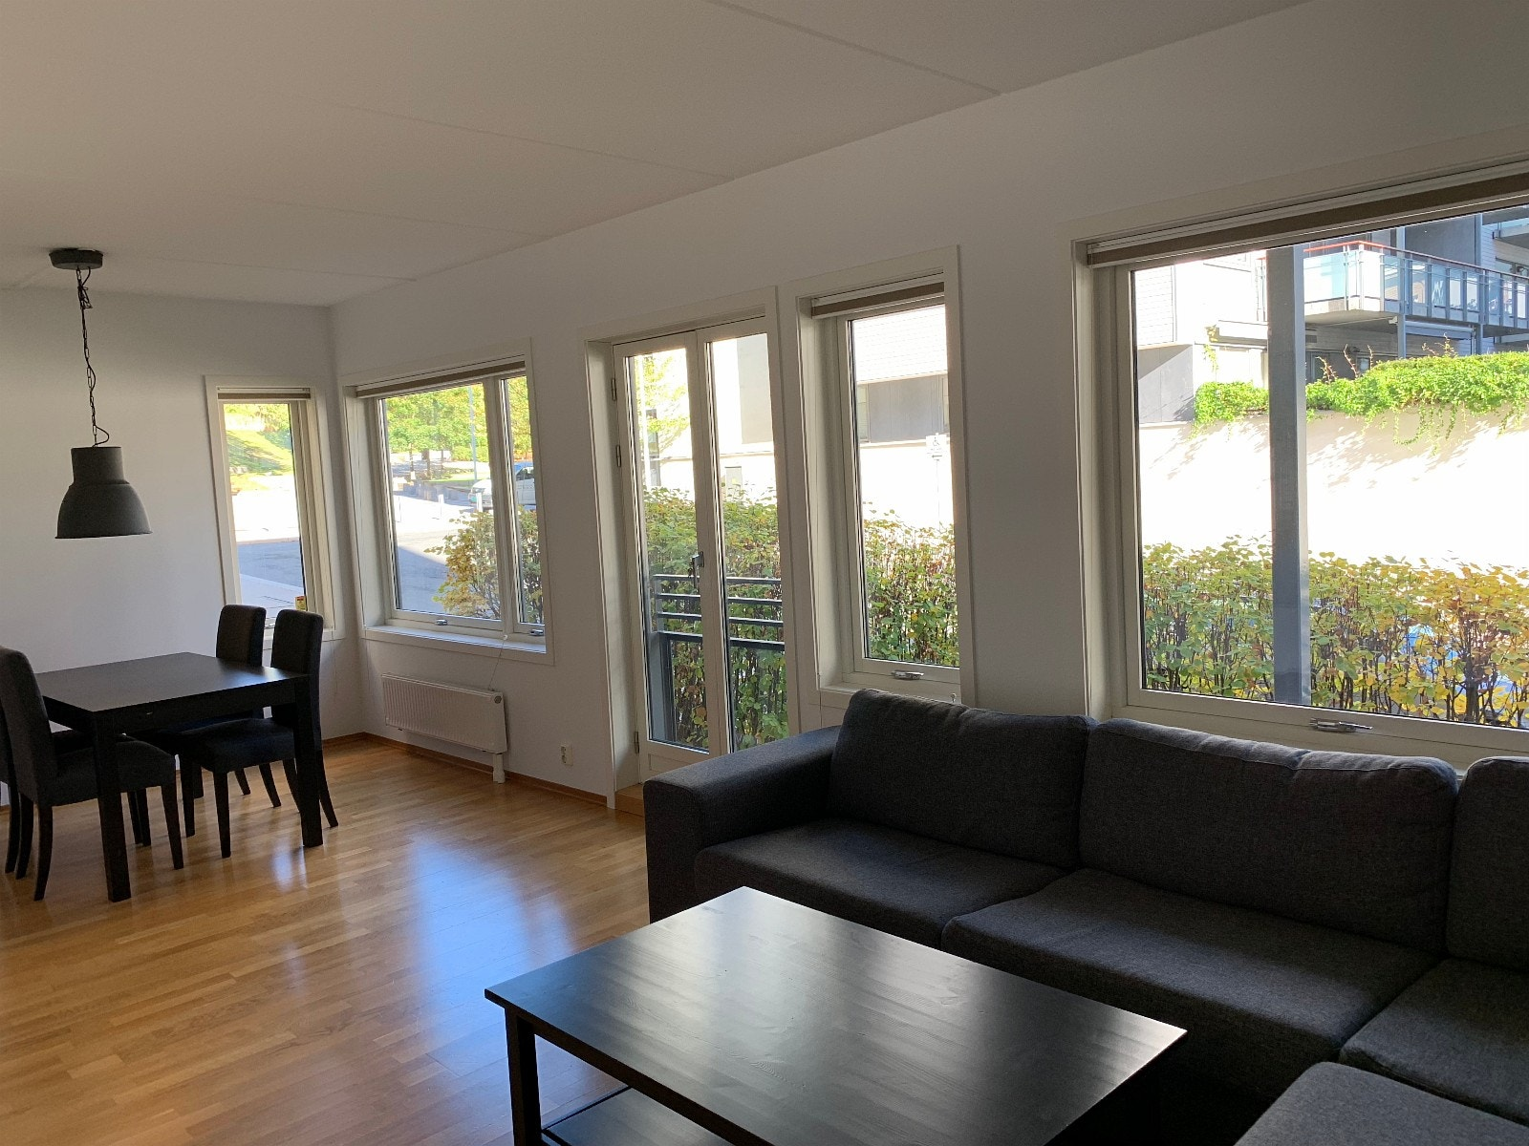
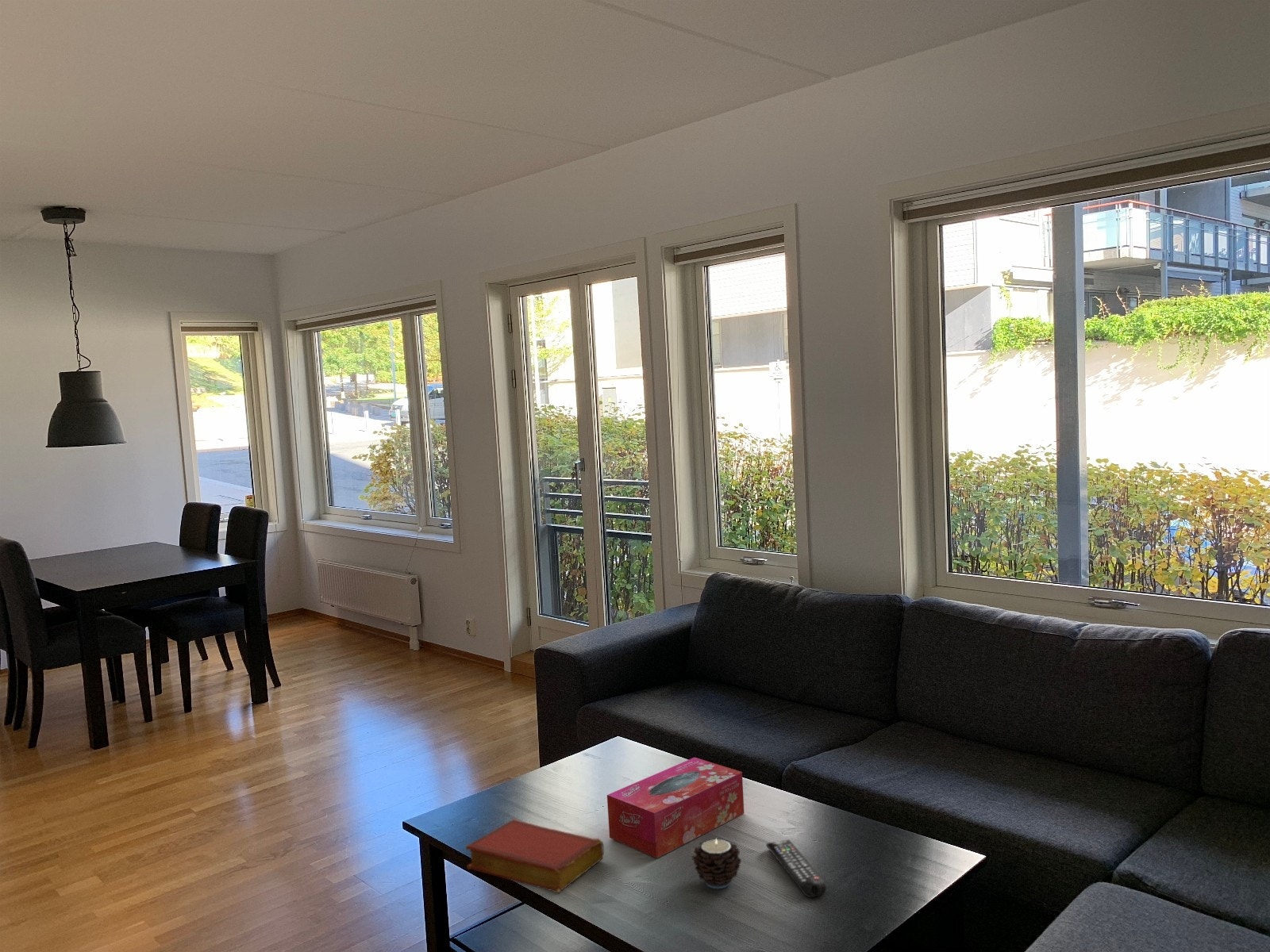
+ tissue box [606,757,745,859]
+ remote control [765,839,827,898]
+ book [465,819,605,893]
+ candle [691,837,742,889]
